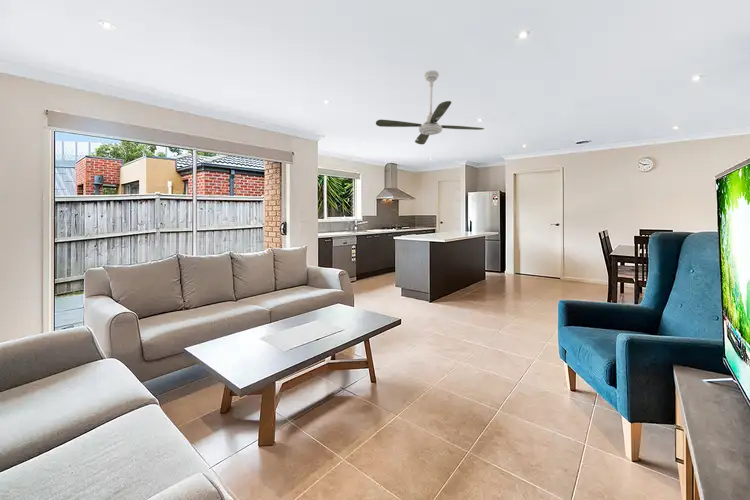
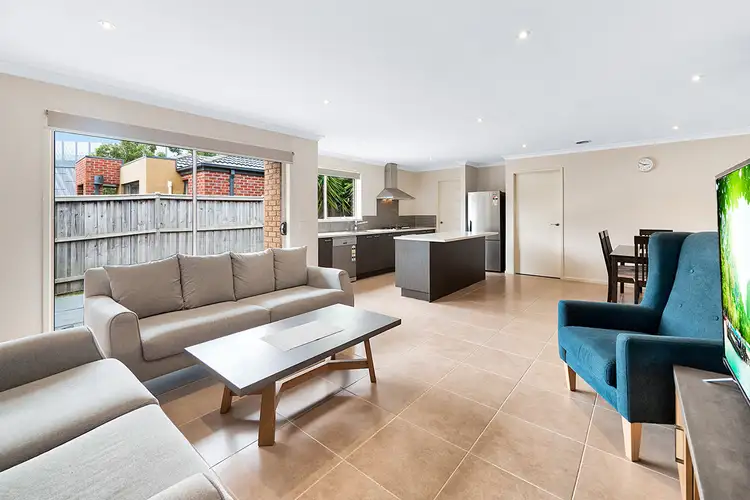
- ceiling fan [375,70,485,145]
